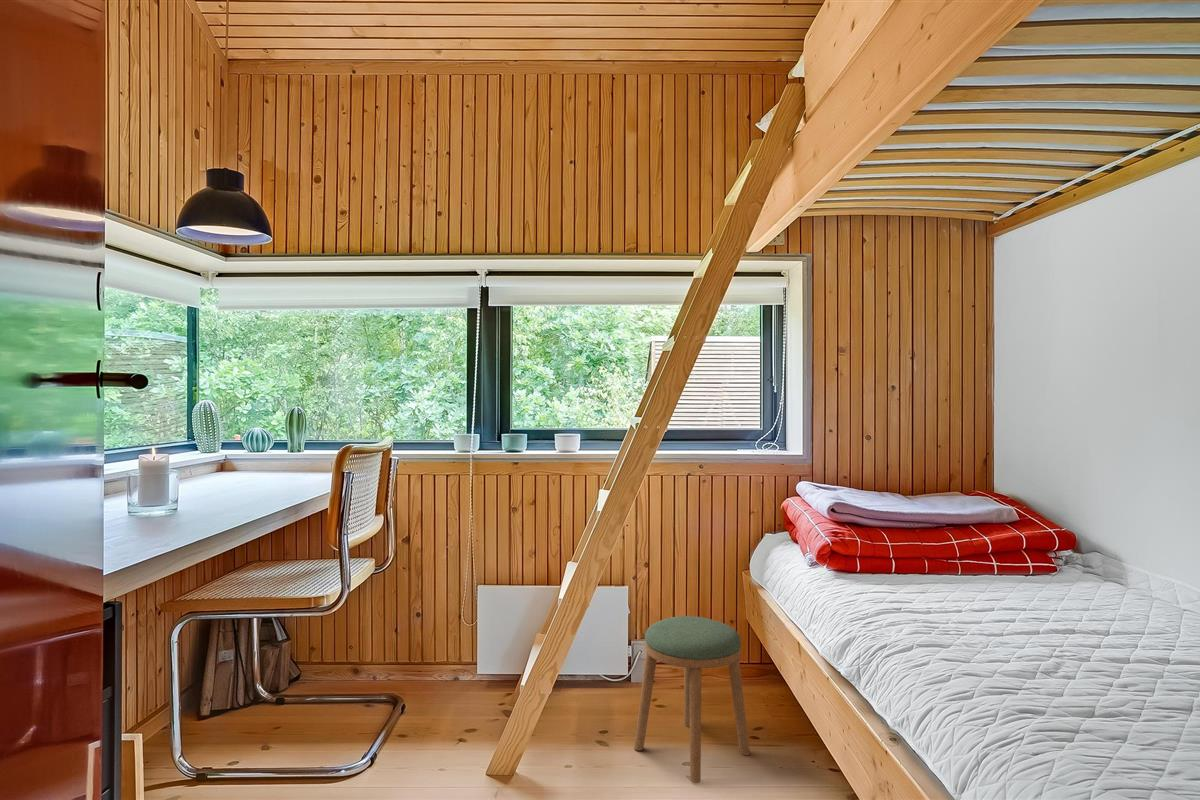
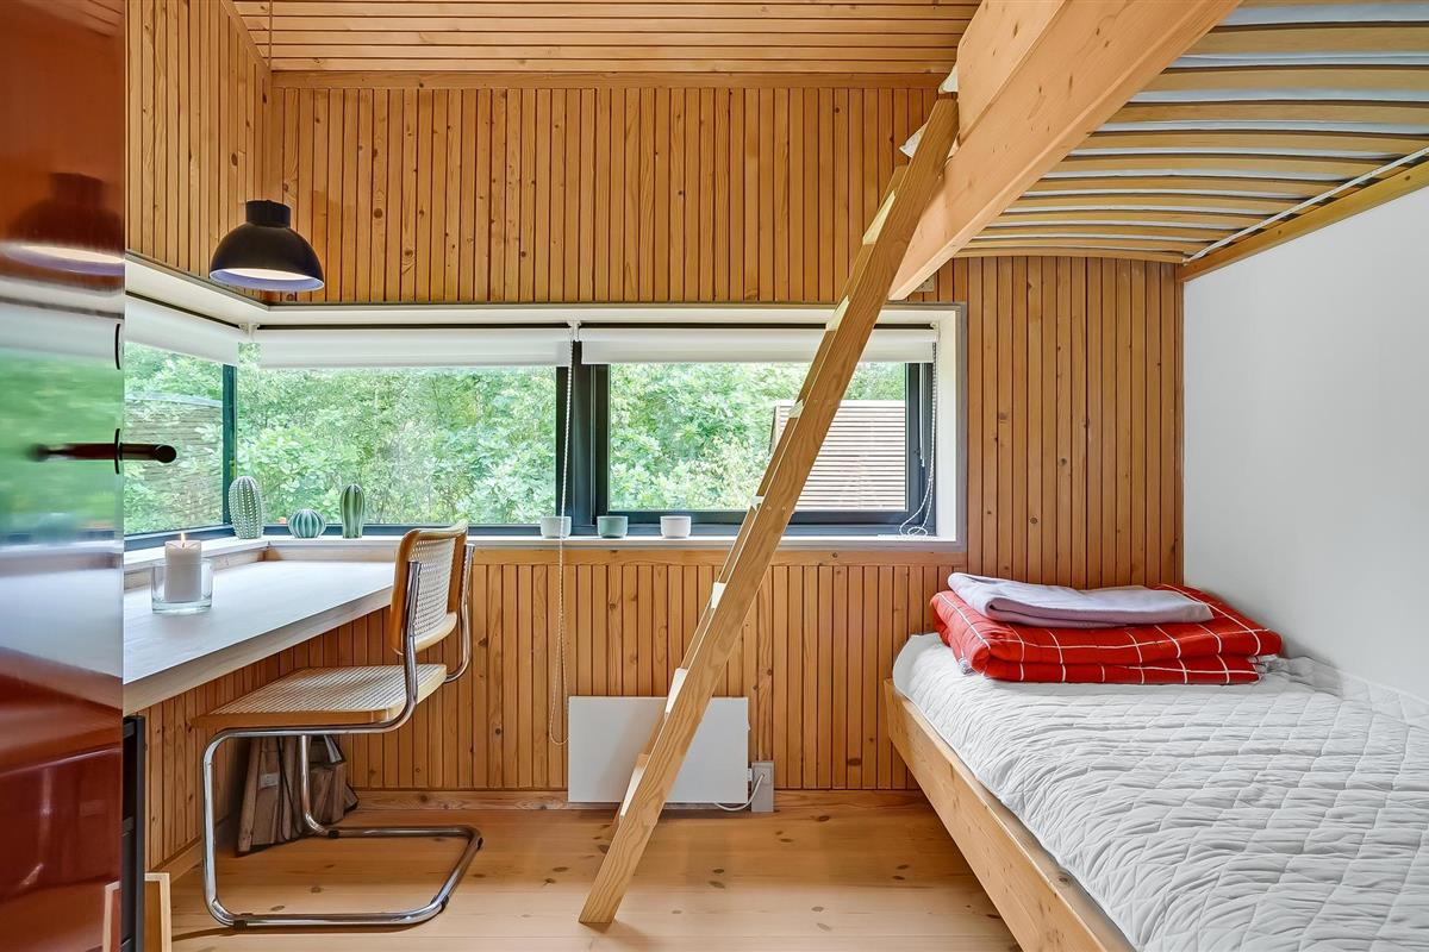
- stool [633,615,751,784]
